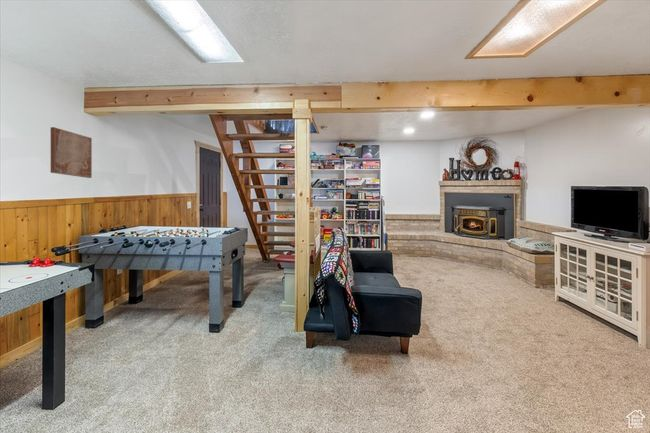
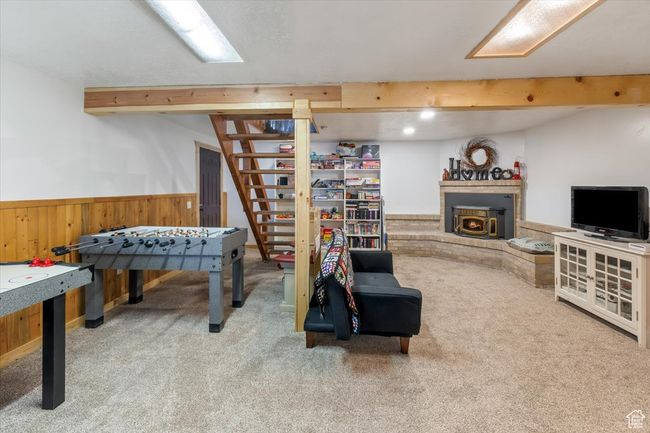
- wall art [50,126,93,179]
